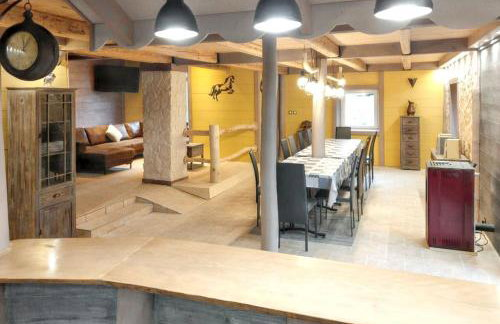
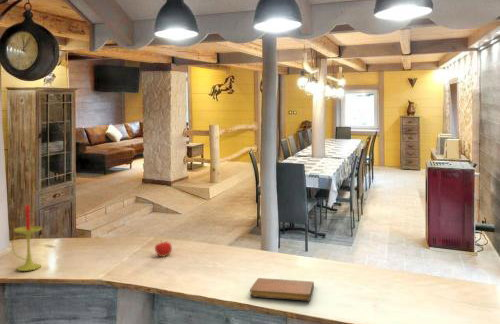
+ notebook [249,277,315,302]
+ candle [10,202,43,272]
+ fruit [154,239,173,258]
